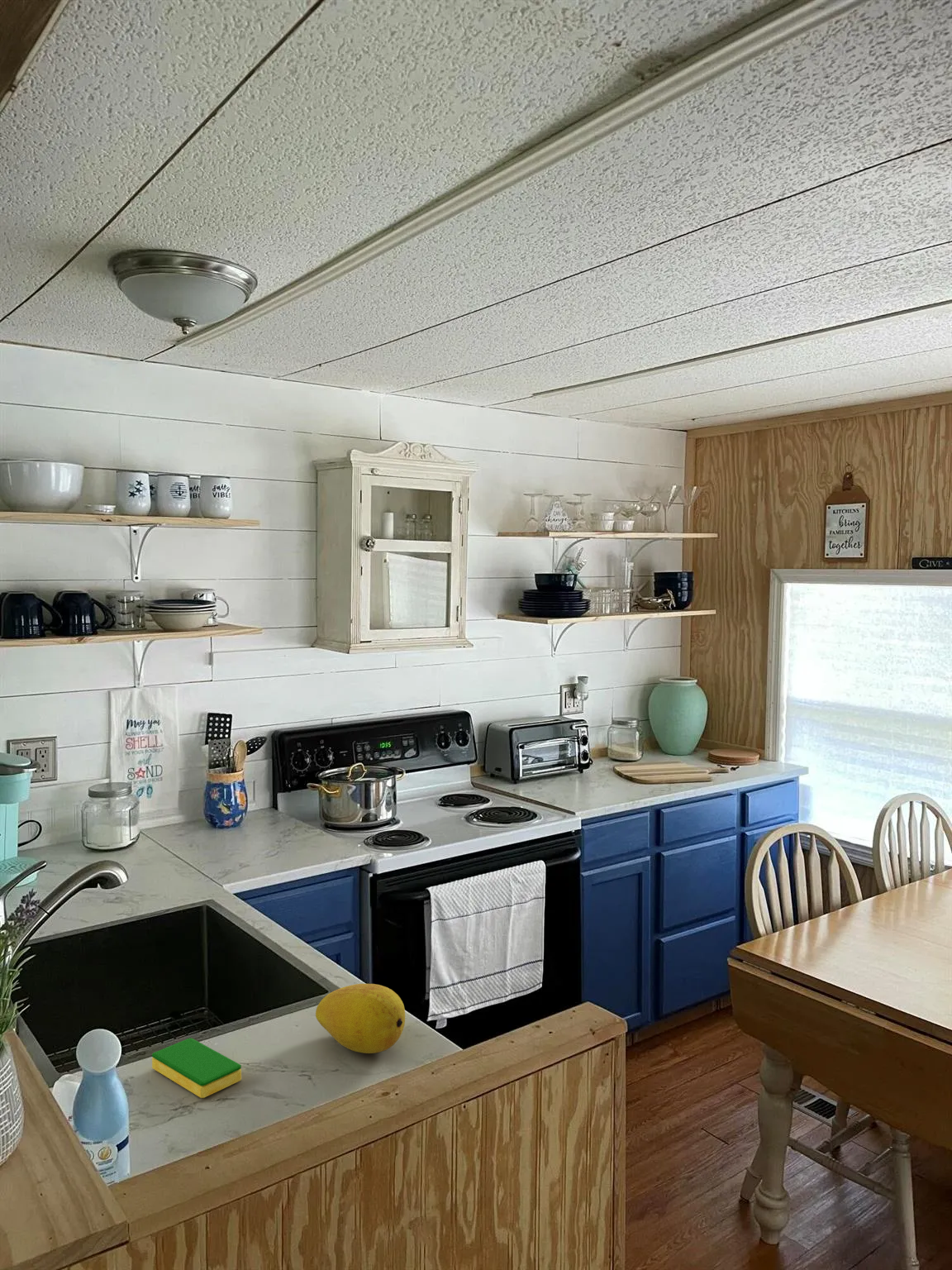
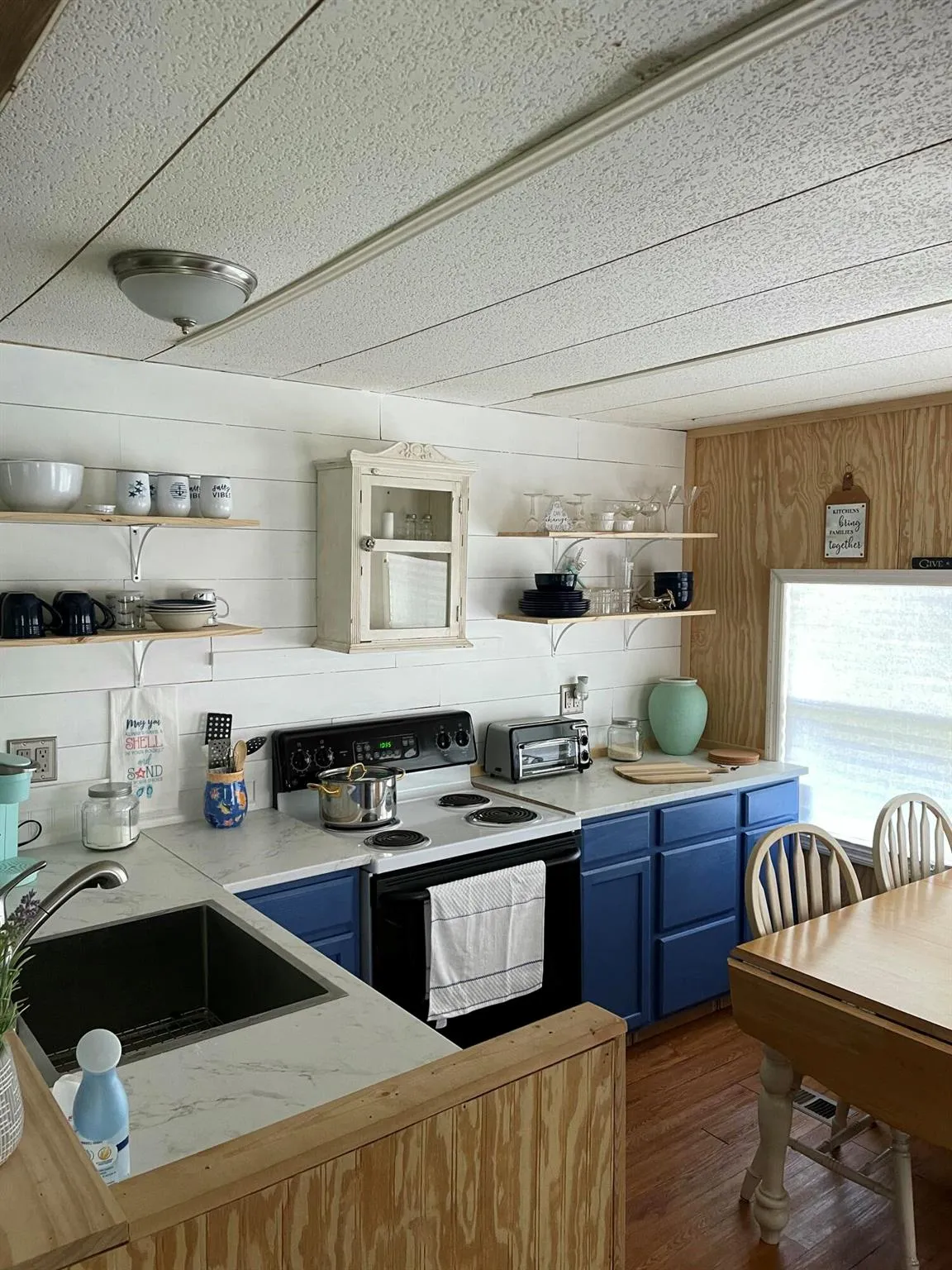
- fruit [315,983,406,1054]
- dish sponge [151,1038,242,1099]
